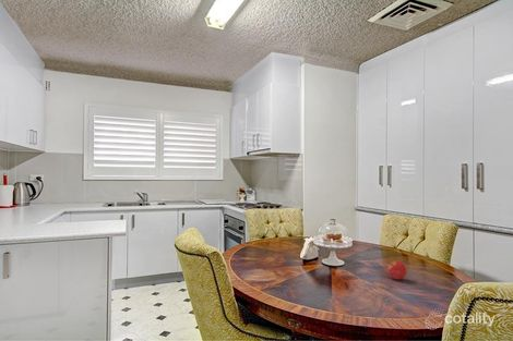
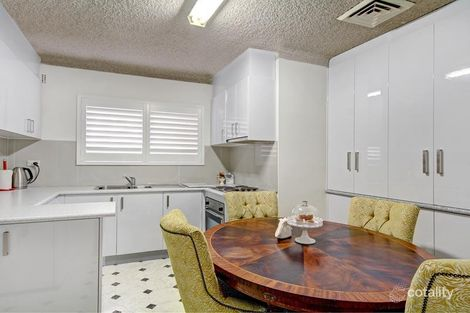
- fruit [386,259,407,280]
